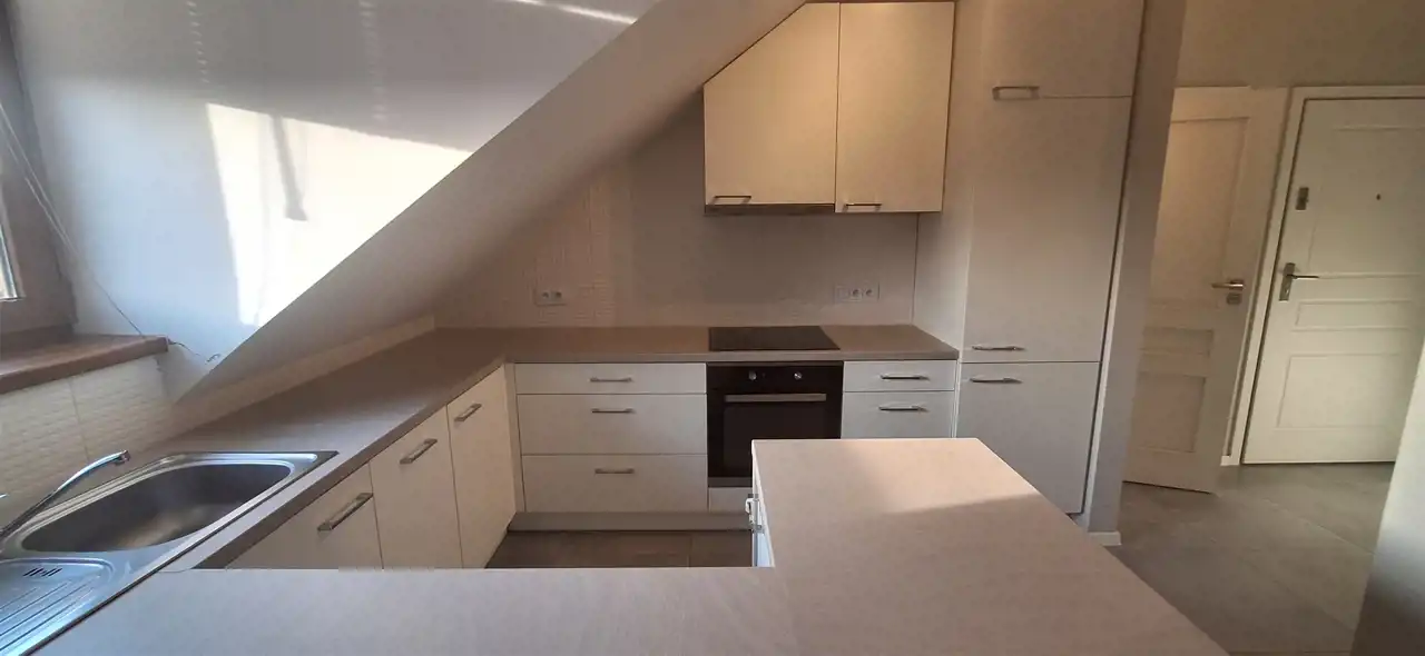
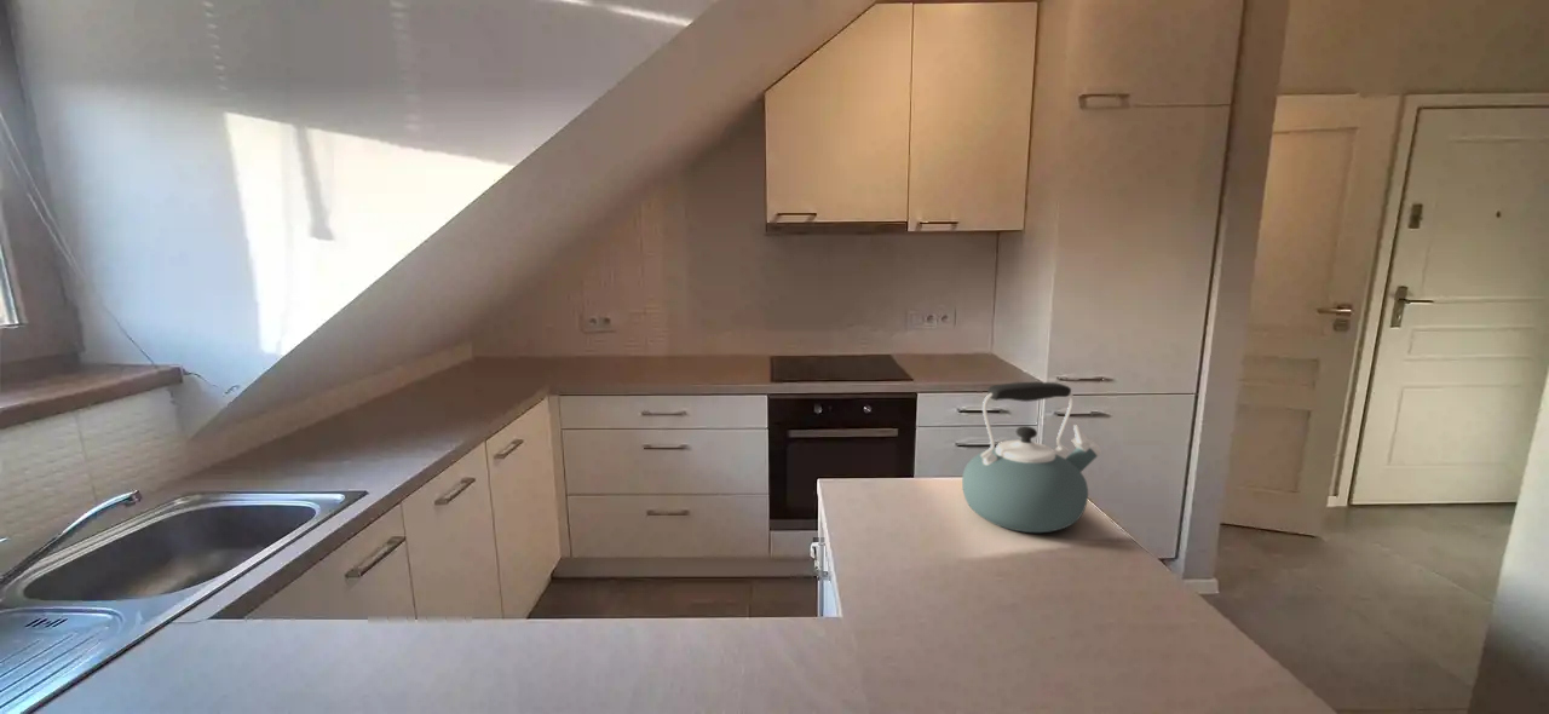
+ kettle [961,381,1104,534]
